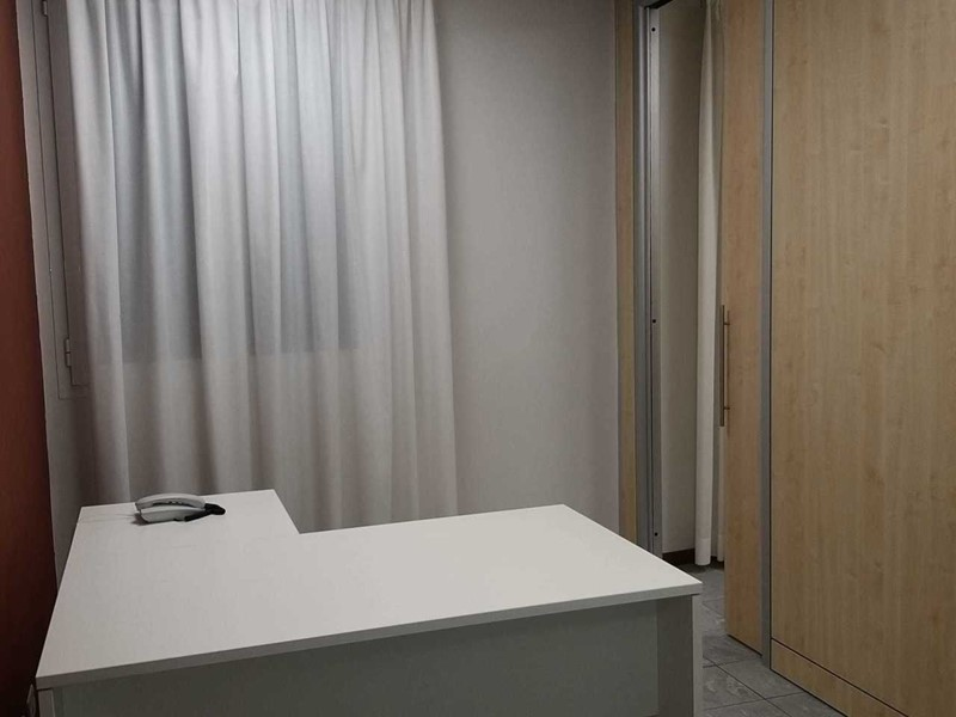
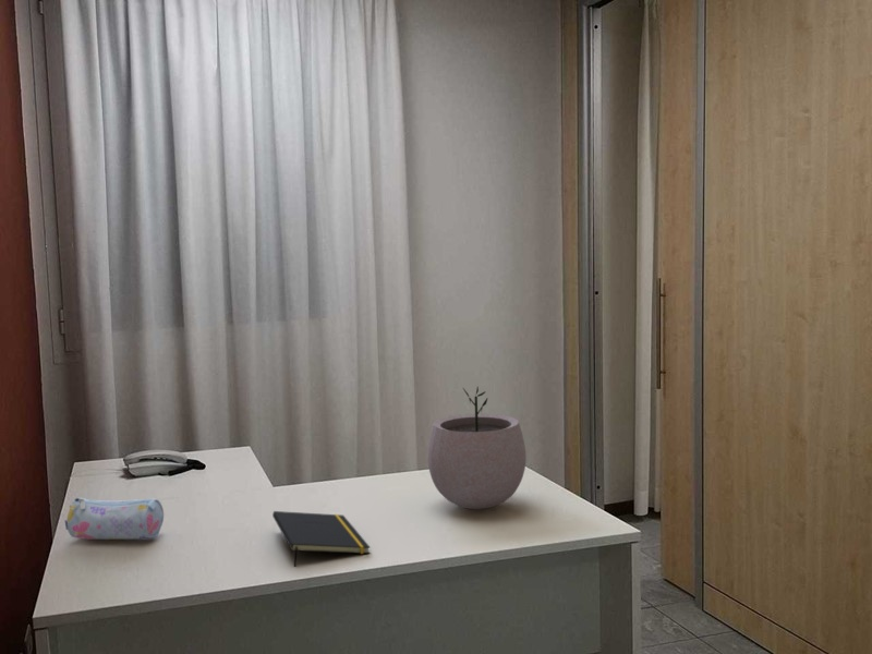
+ pencil case [64,497,165,541]
+ notepad [271,510,372,568]
+ plant pot [427,385,528,510]
